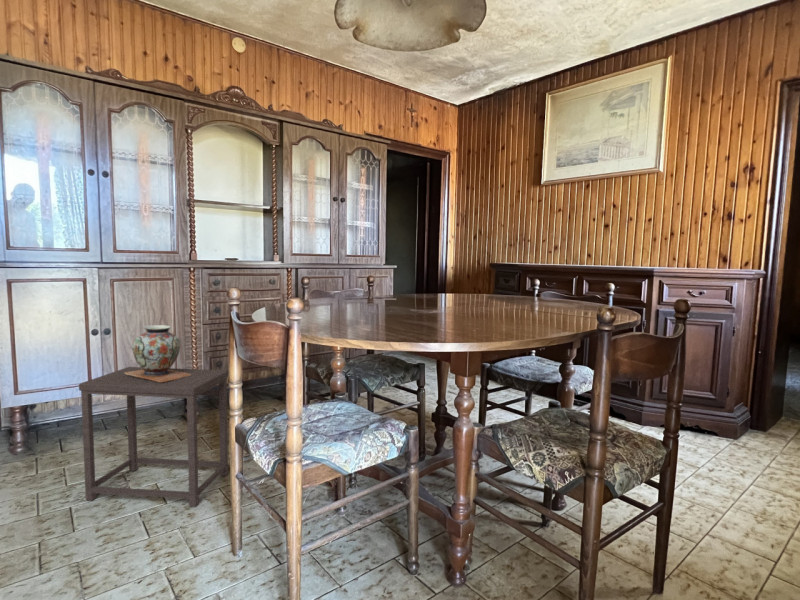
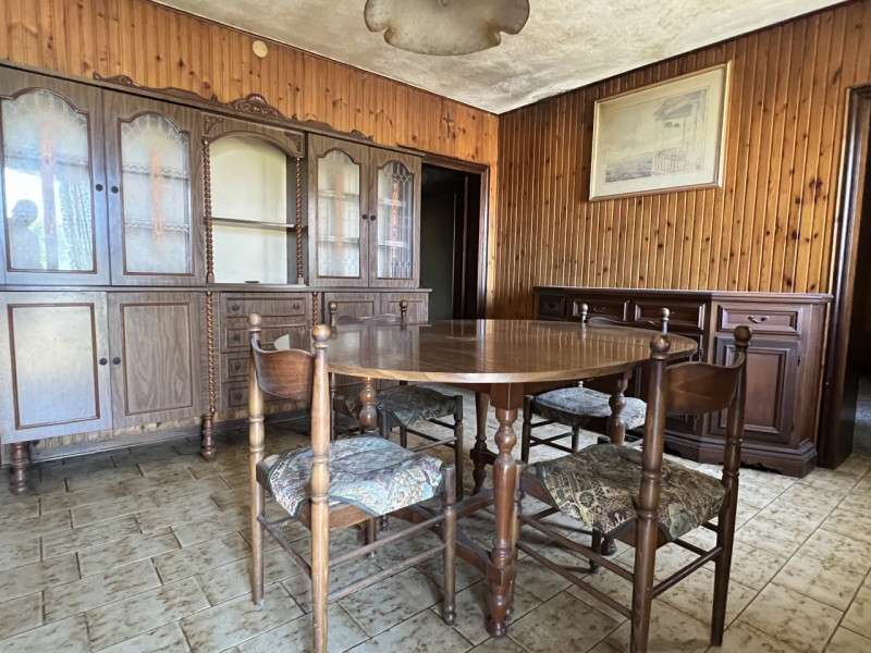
- decorative vase [125,324,191,382]
- side table [78,366,229,508]
